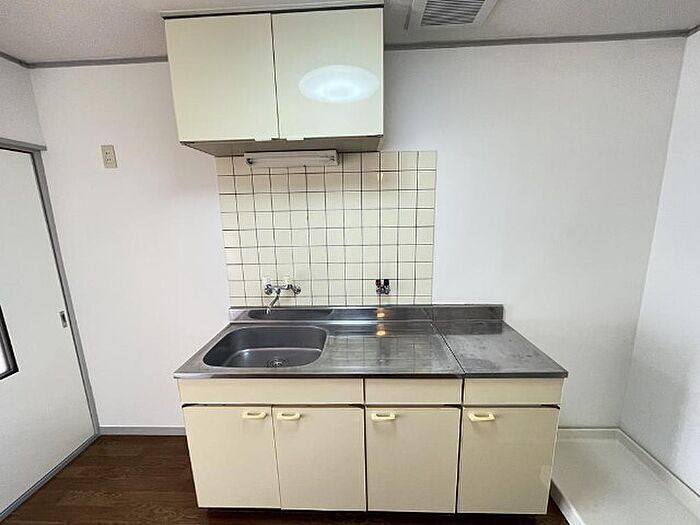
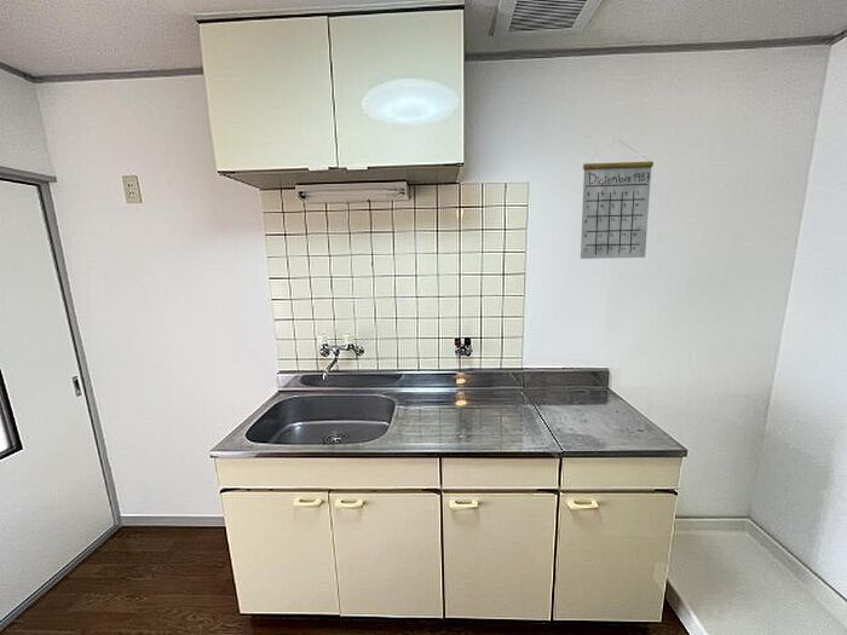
+ calendar [580,139,655,260]
